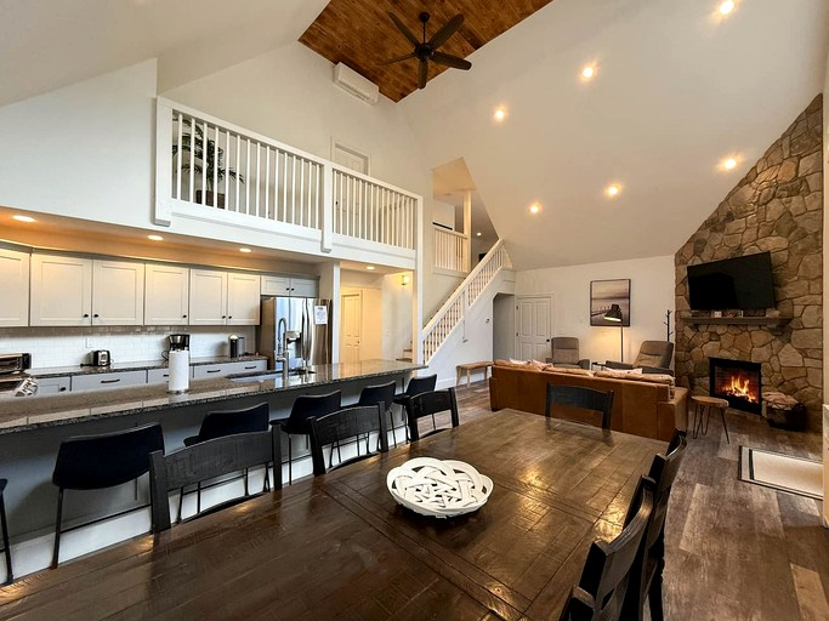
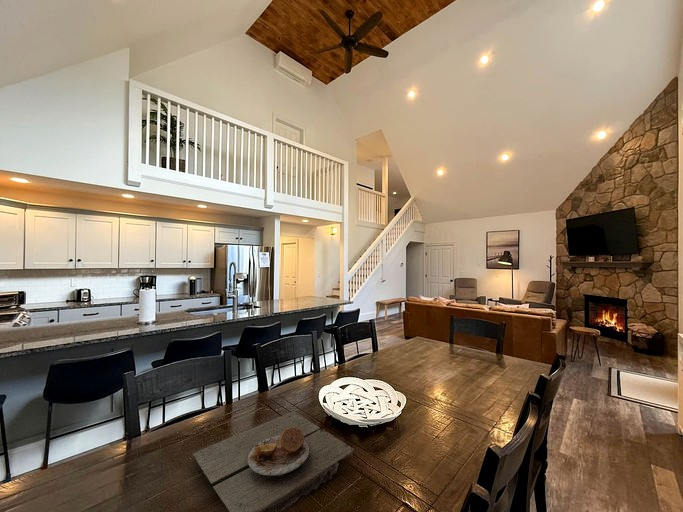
+ plate [192,410,355,512]
